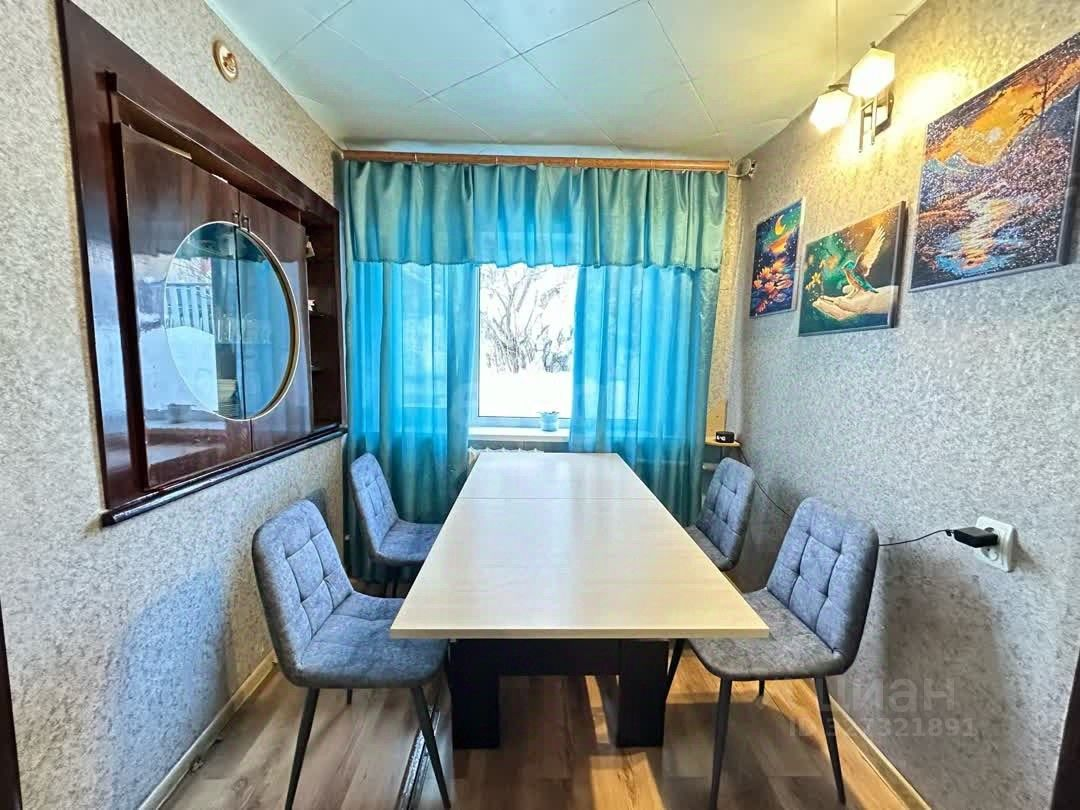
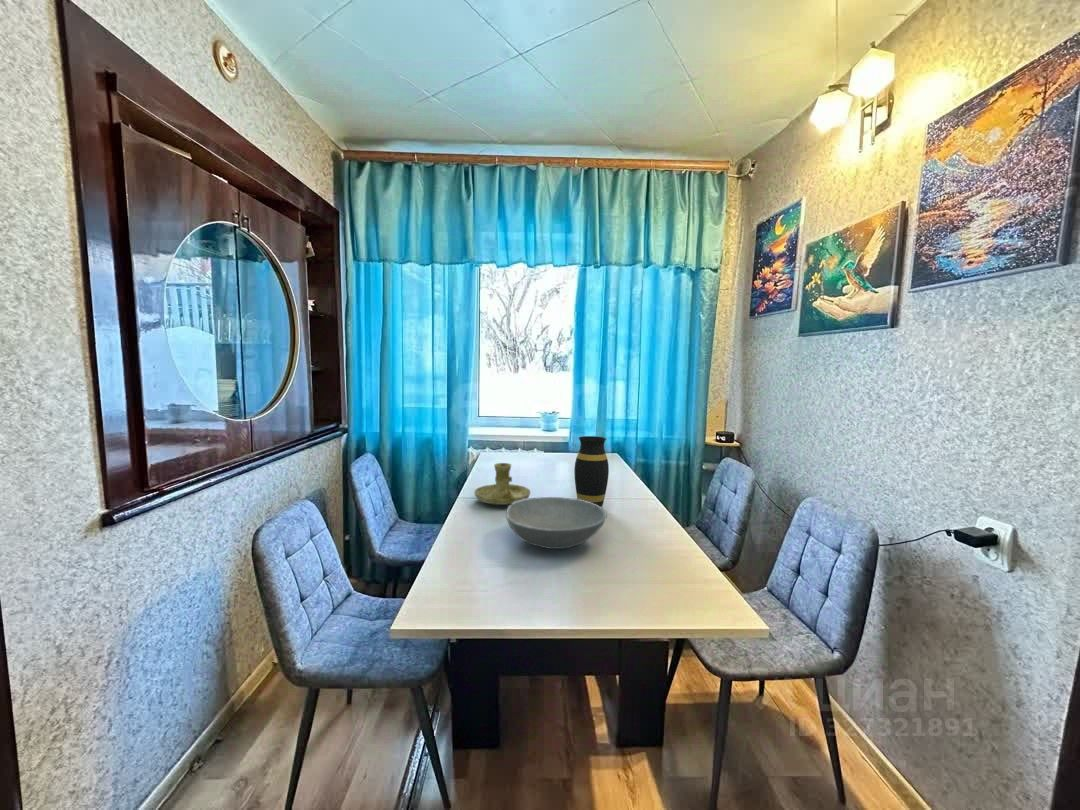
+ bowl [505,496,608,550]
+ vase [573,435,610,509]
+ candle holder [473,462,531,506]
